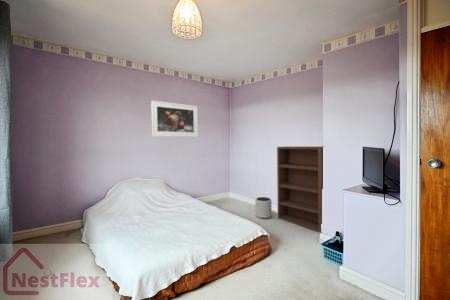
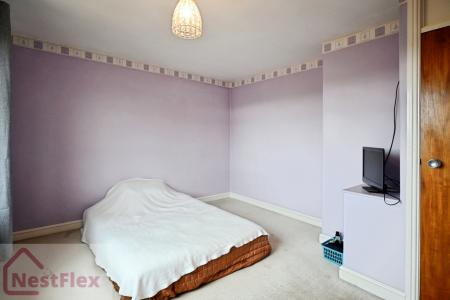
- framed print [150,100,199,138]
- plant pot [254,196,272,219]
- bookcase [276,146,324,233]
